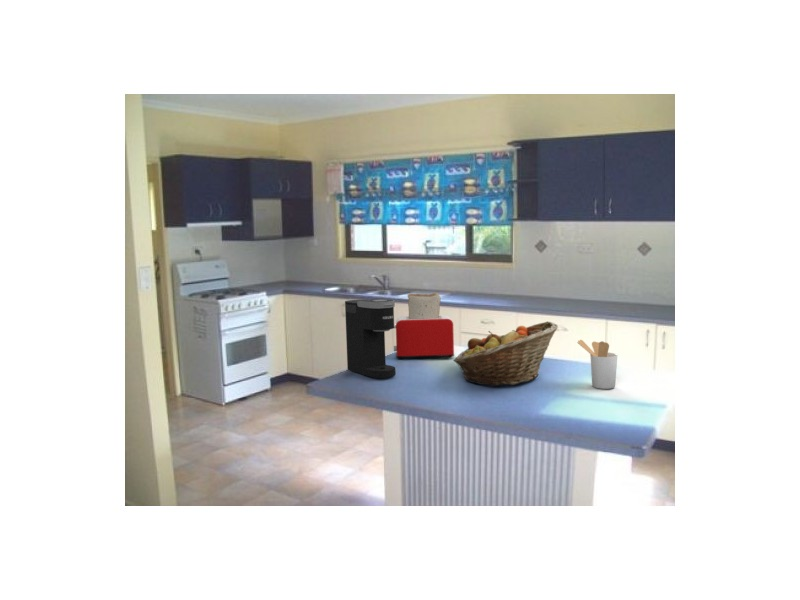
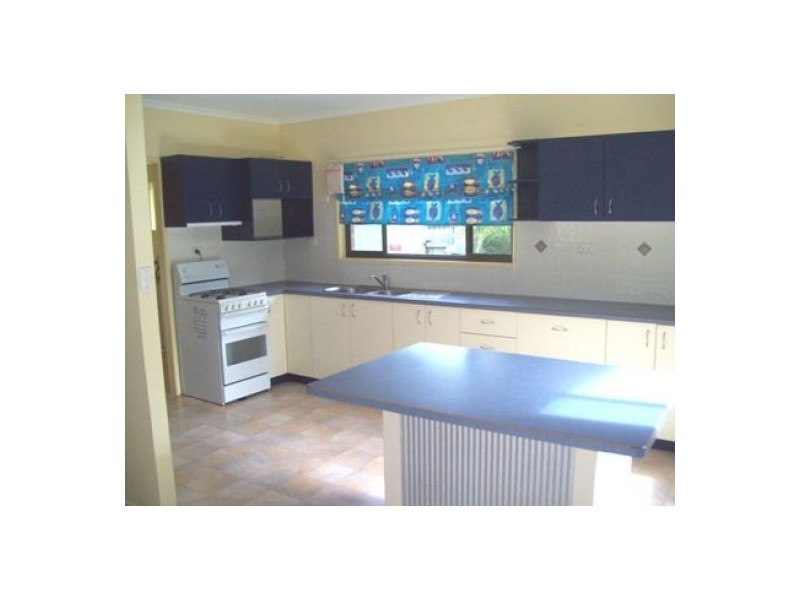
- toaster [393,292,455,360]
- coffee maker [344,298,397,379]
- utensil holder [576,339,618,390]
- fruit basket [452,320,559,387]
